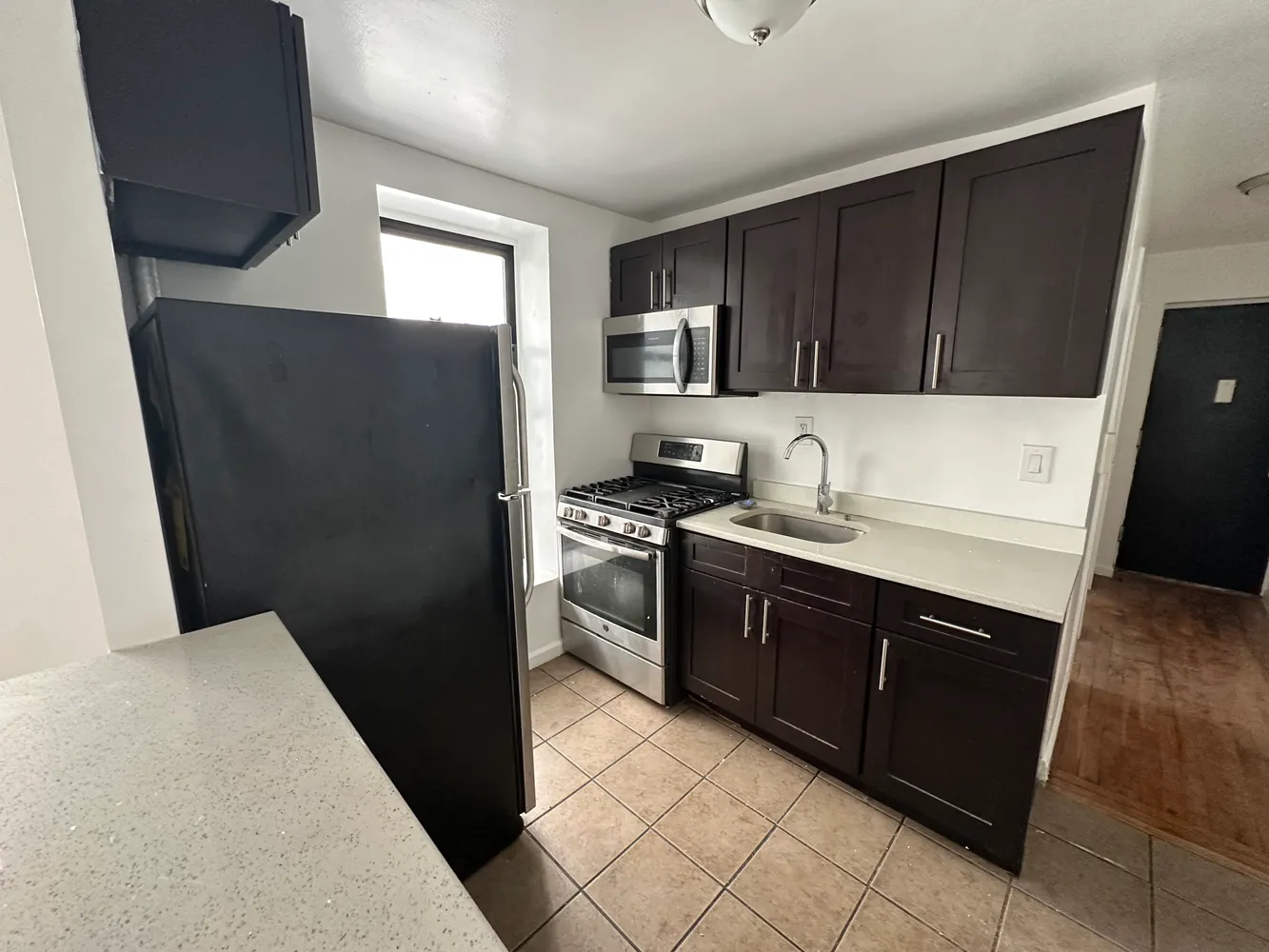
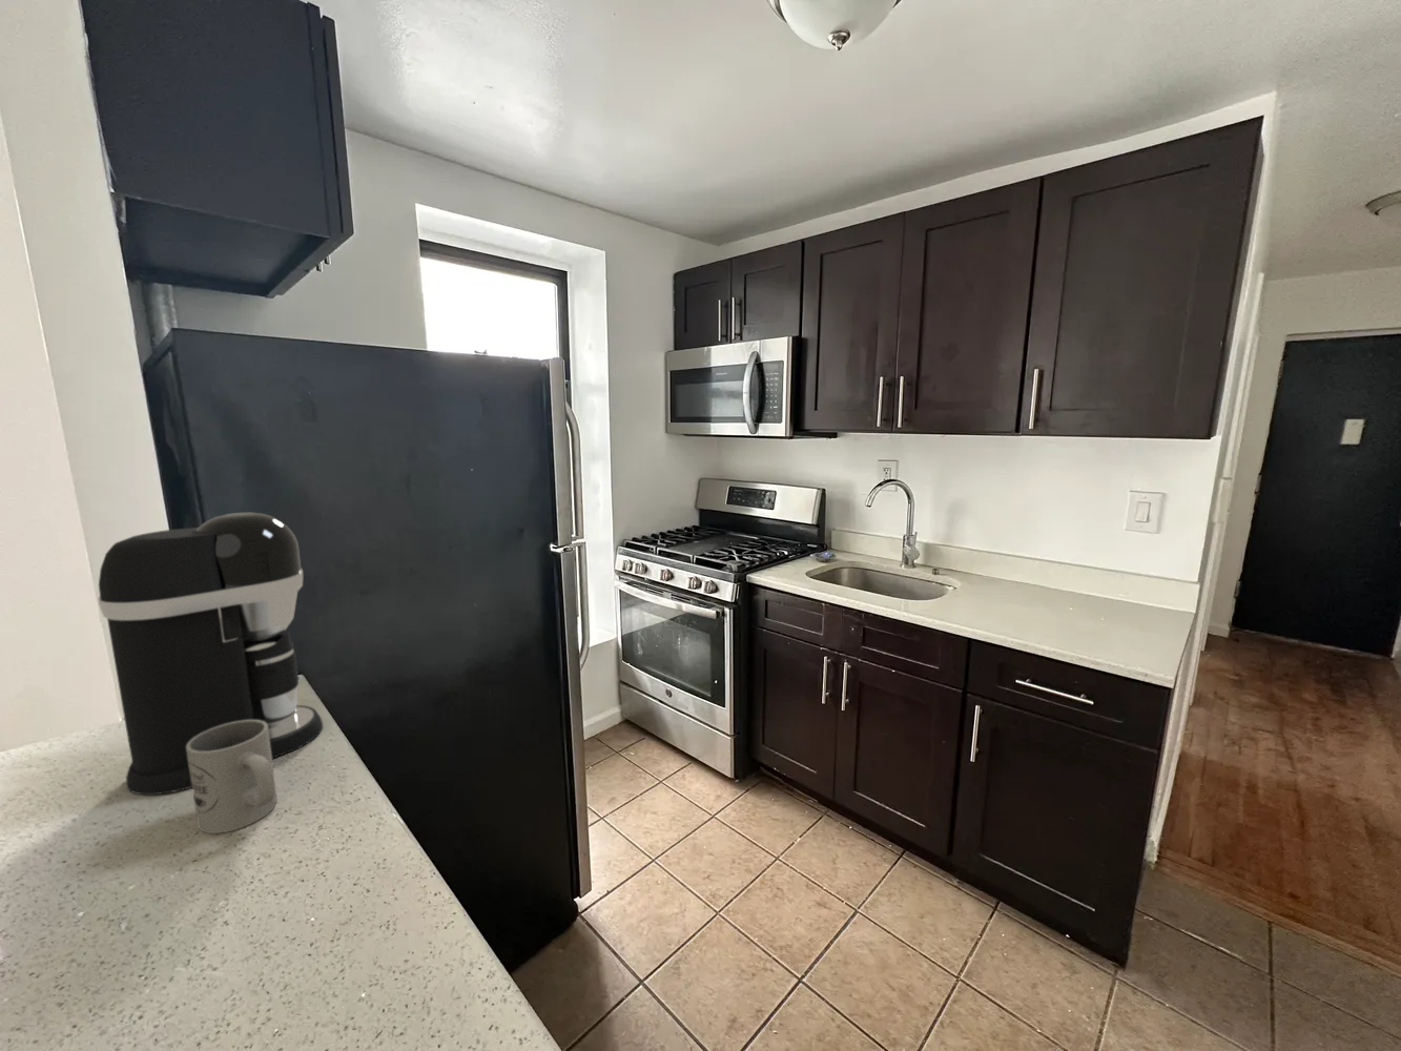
+ mug [187,720,278,835]
+ coffee maker [97,512,323,796]
